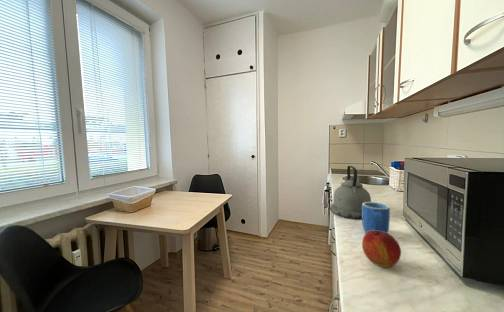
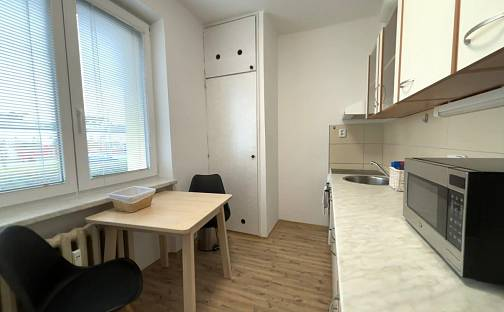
- apple [361,231,402,269]
- mug [361,201,391,234]
- kettle [329,165,372,220]
